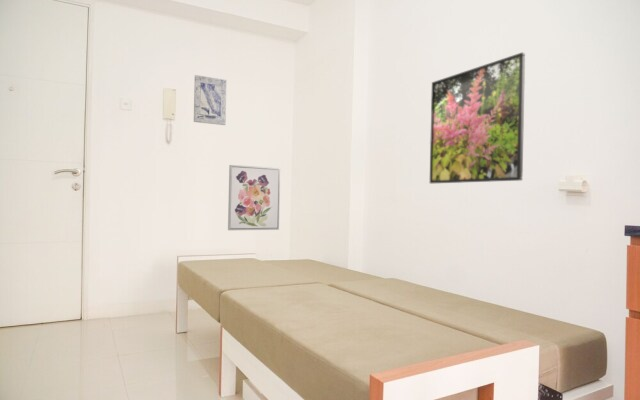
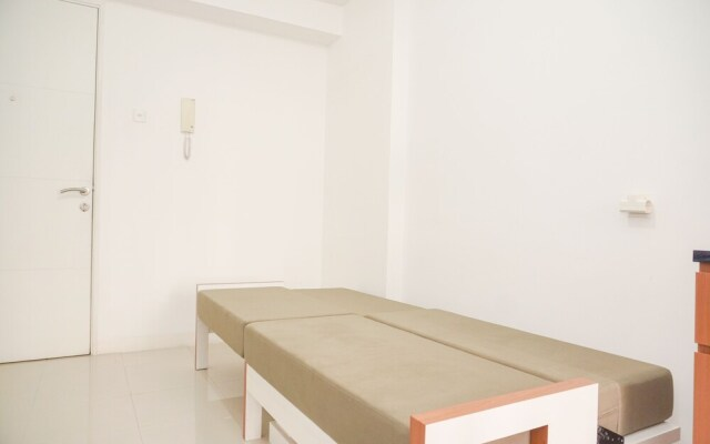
- wall art [227,164,281,231]
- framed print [429,51,526,184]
- wall art [193,74,227,126]
